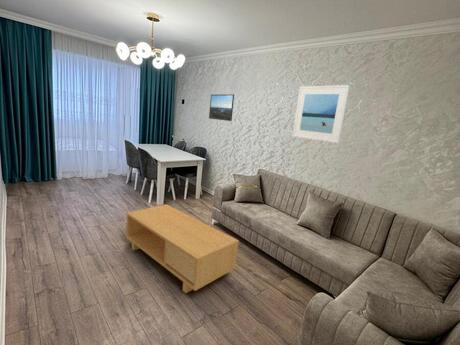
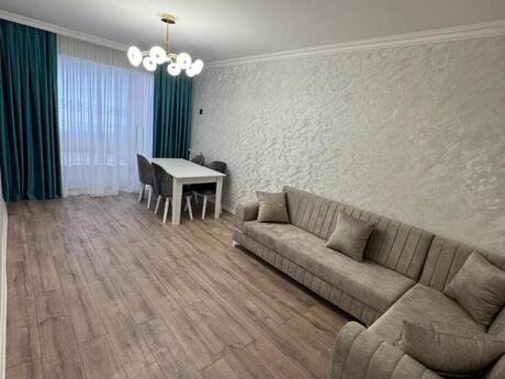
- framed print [208,94,235,122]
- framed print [292,84,350,144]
- coffee table [125,203,240,294]
